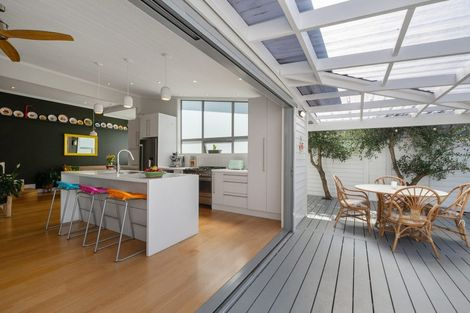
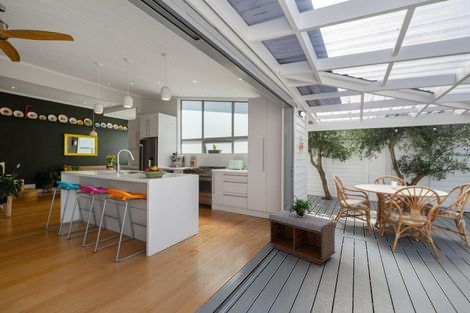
+ bench [268,210,337,266]
+ potted plant [284,194,313,219]
